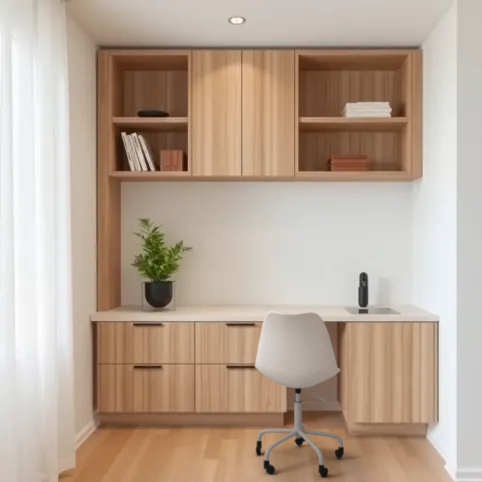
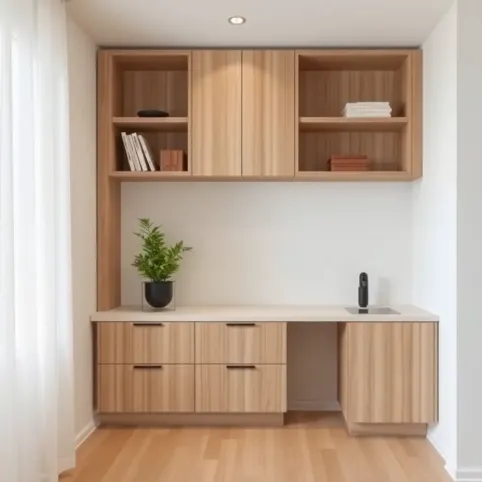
- office chair [254,310,345,478]
